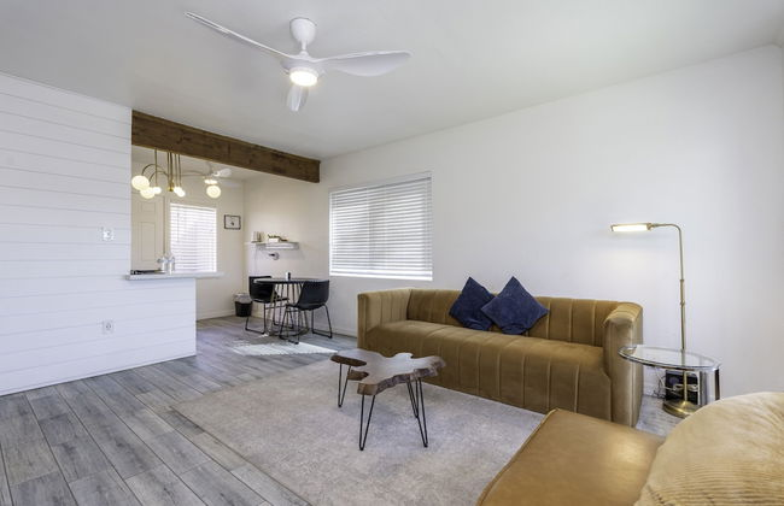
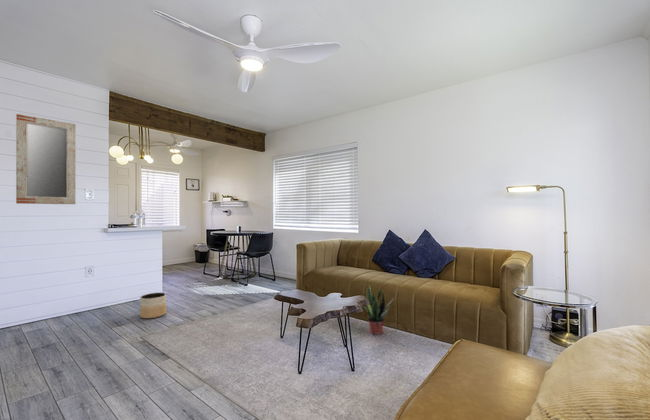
+ potted plant [363,283,395,336]
+ home mirror [15,113,76,205]
+ planter [139,292,167,320]
